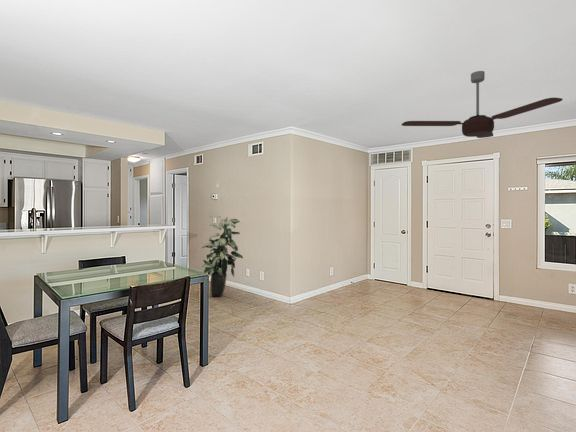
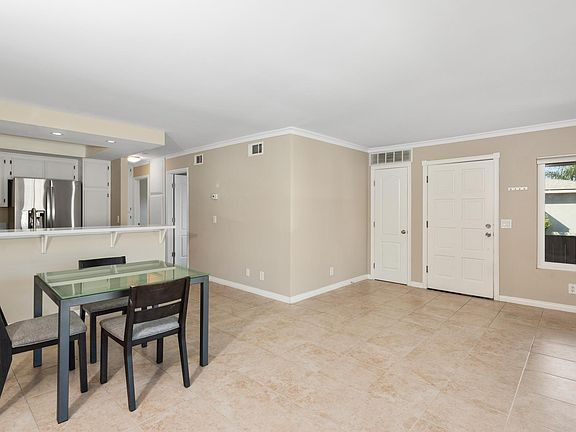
- indoor plant [201,214,244,297]
- ceiling fan [401,70,564,139]
